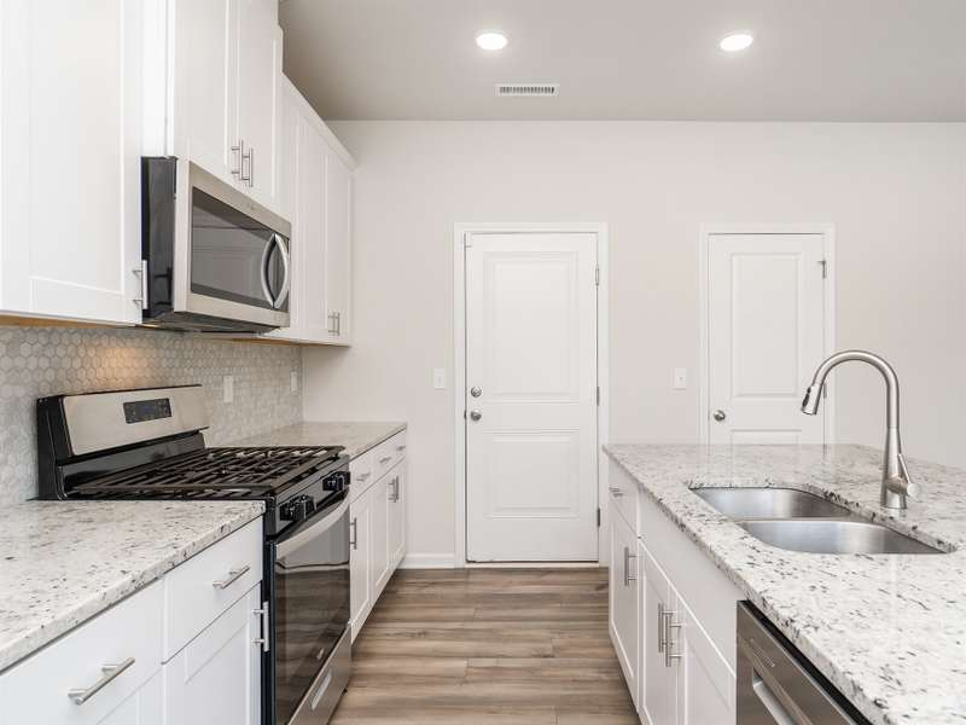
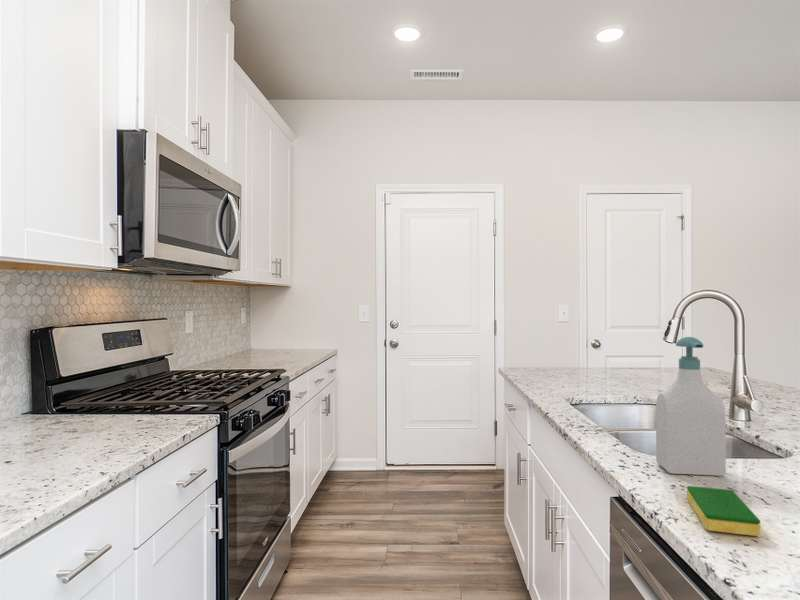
+ dish sponge [686,485,761,537]
+ soap bottle [655,336,727,477]
